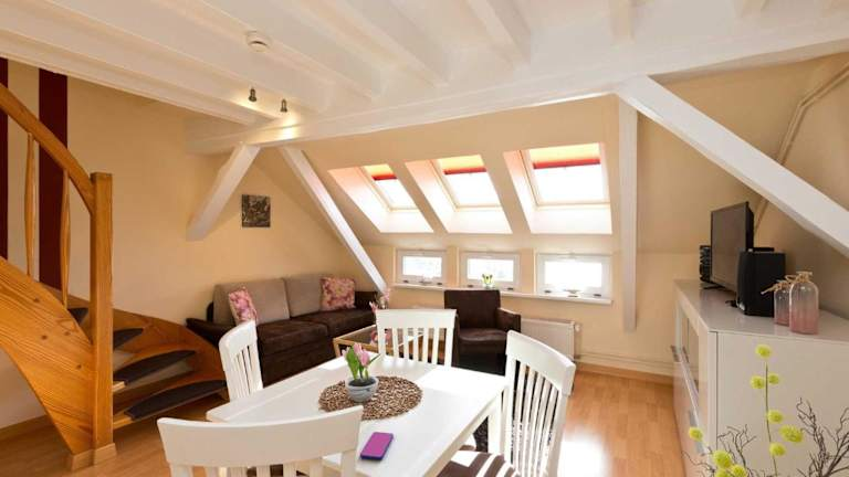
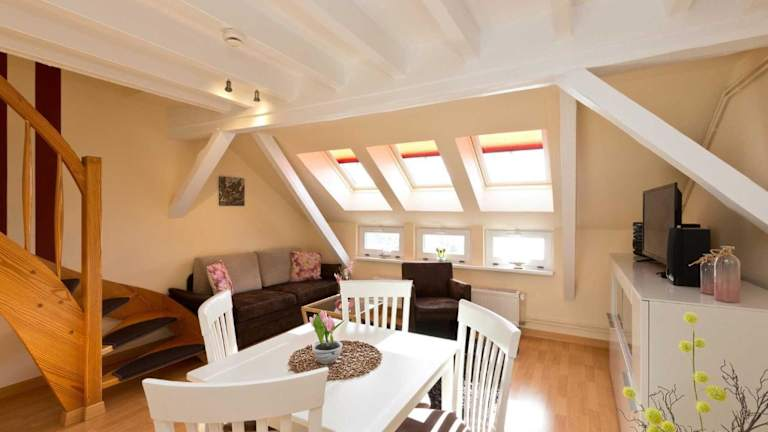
- smartphone [359,431,395,460]
